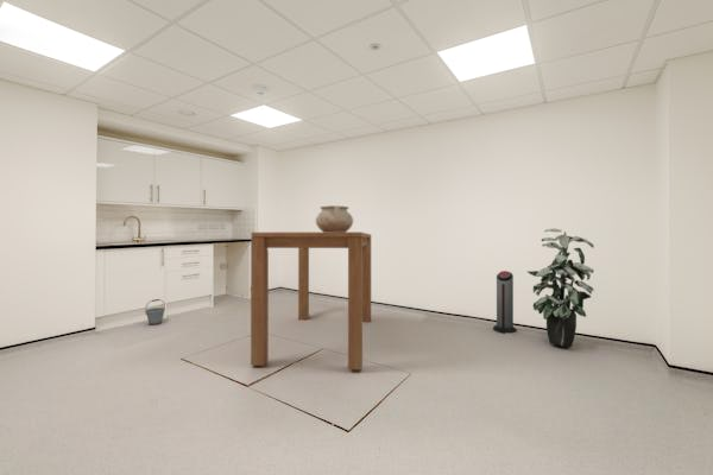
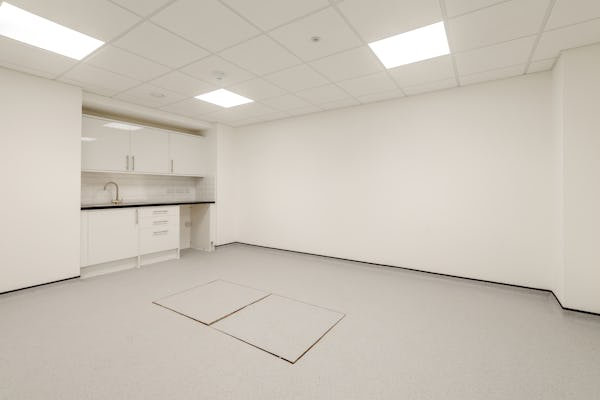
- bucket [144,298,166,327]
- ceramic pot [315,204,354,233]
- dining table [250,230,372,370]
- air purifier [492,270,518,334]
- indoor plant [526,228,595,348]
